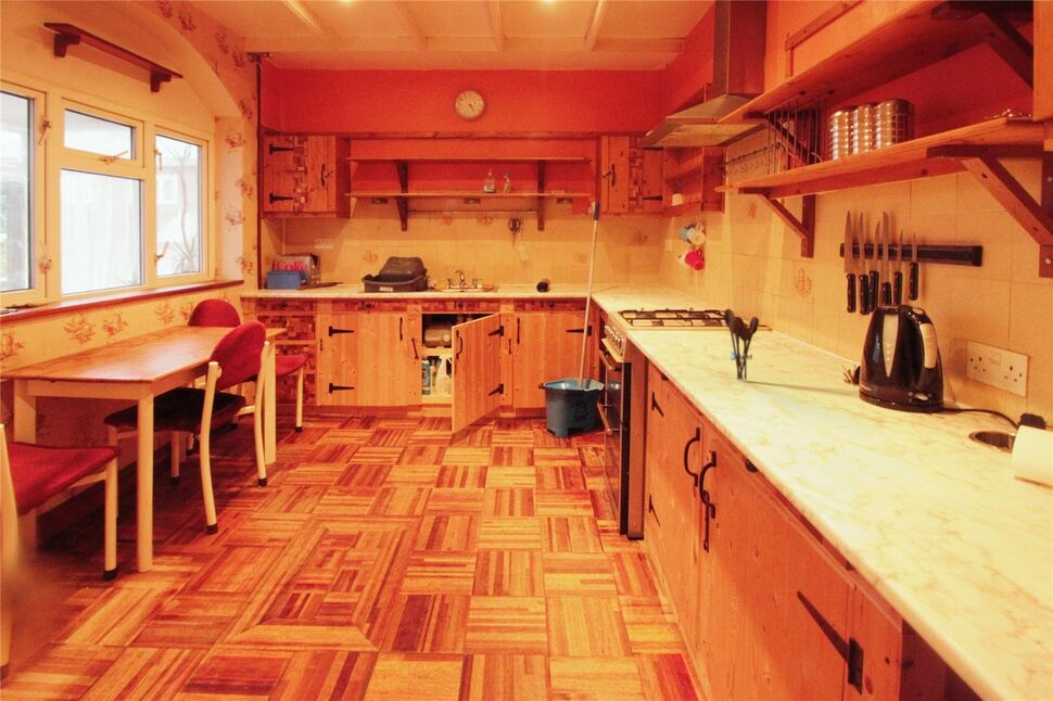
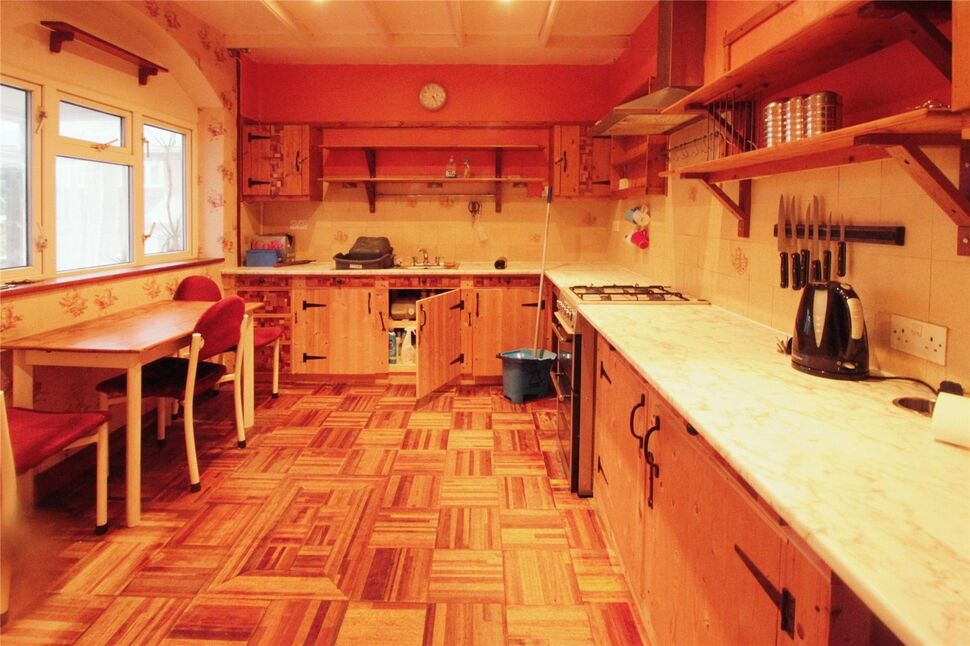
- utensil holder [723,308,760,381]
